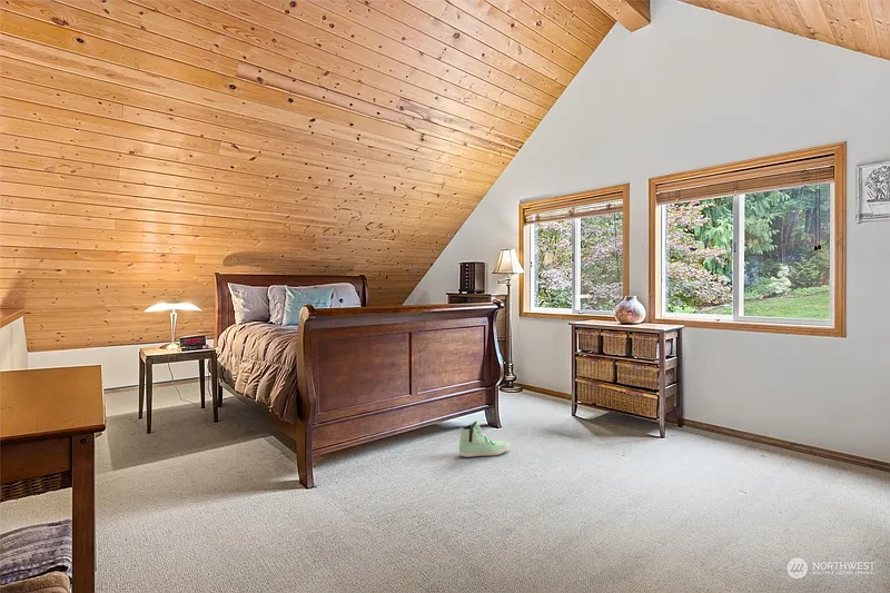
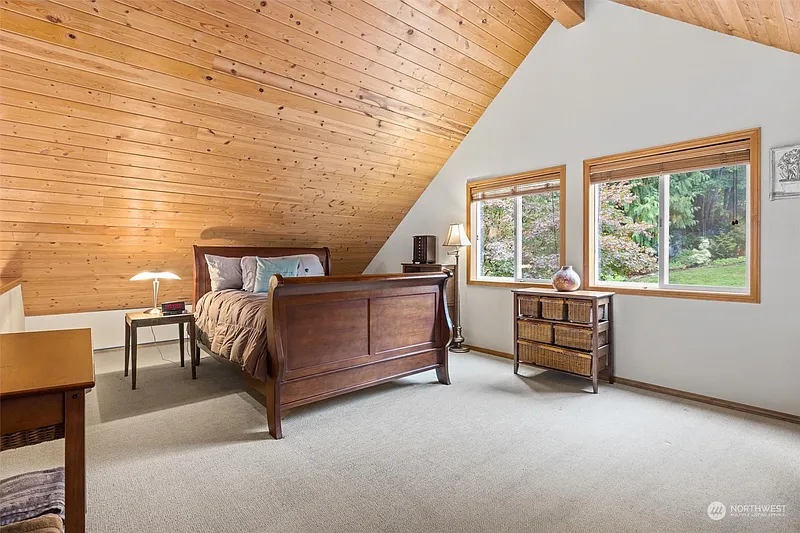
- sneaker [458,421,511,458]
